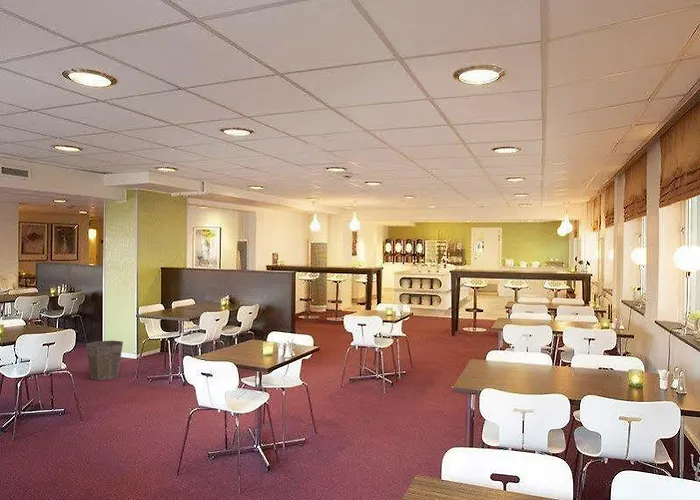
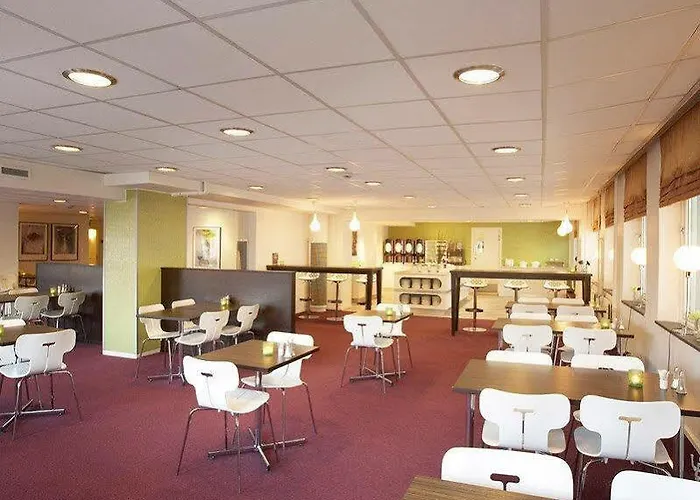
- waste bin [85,340,124,381]
